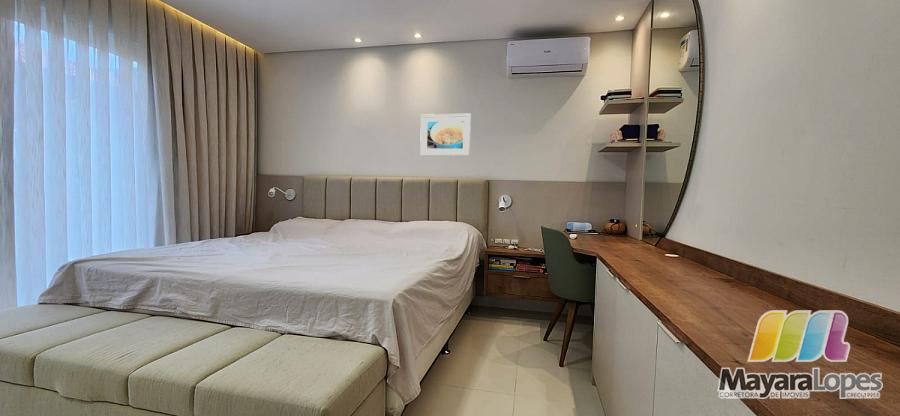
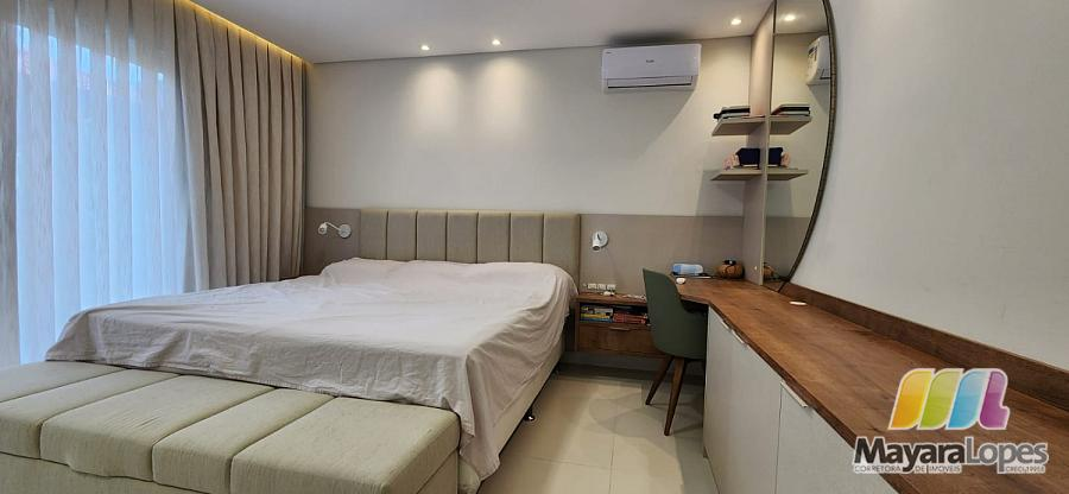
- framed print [419,113,472,157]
